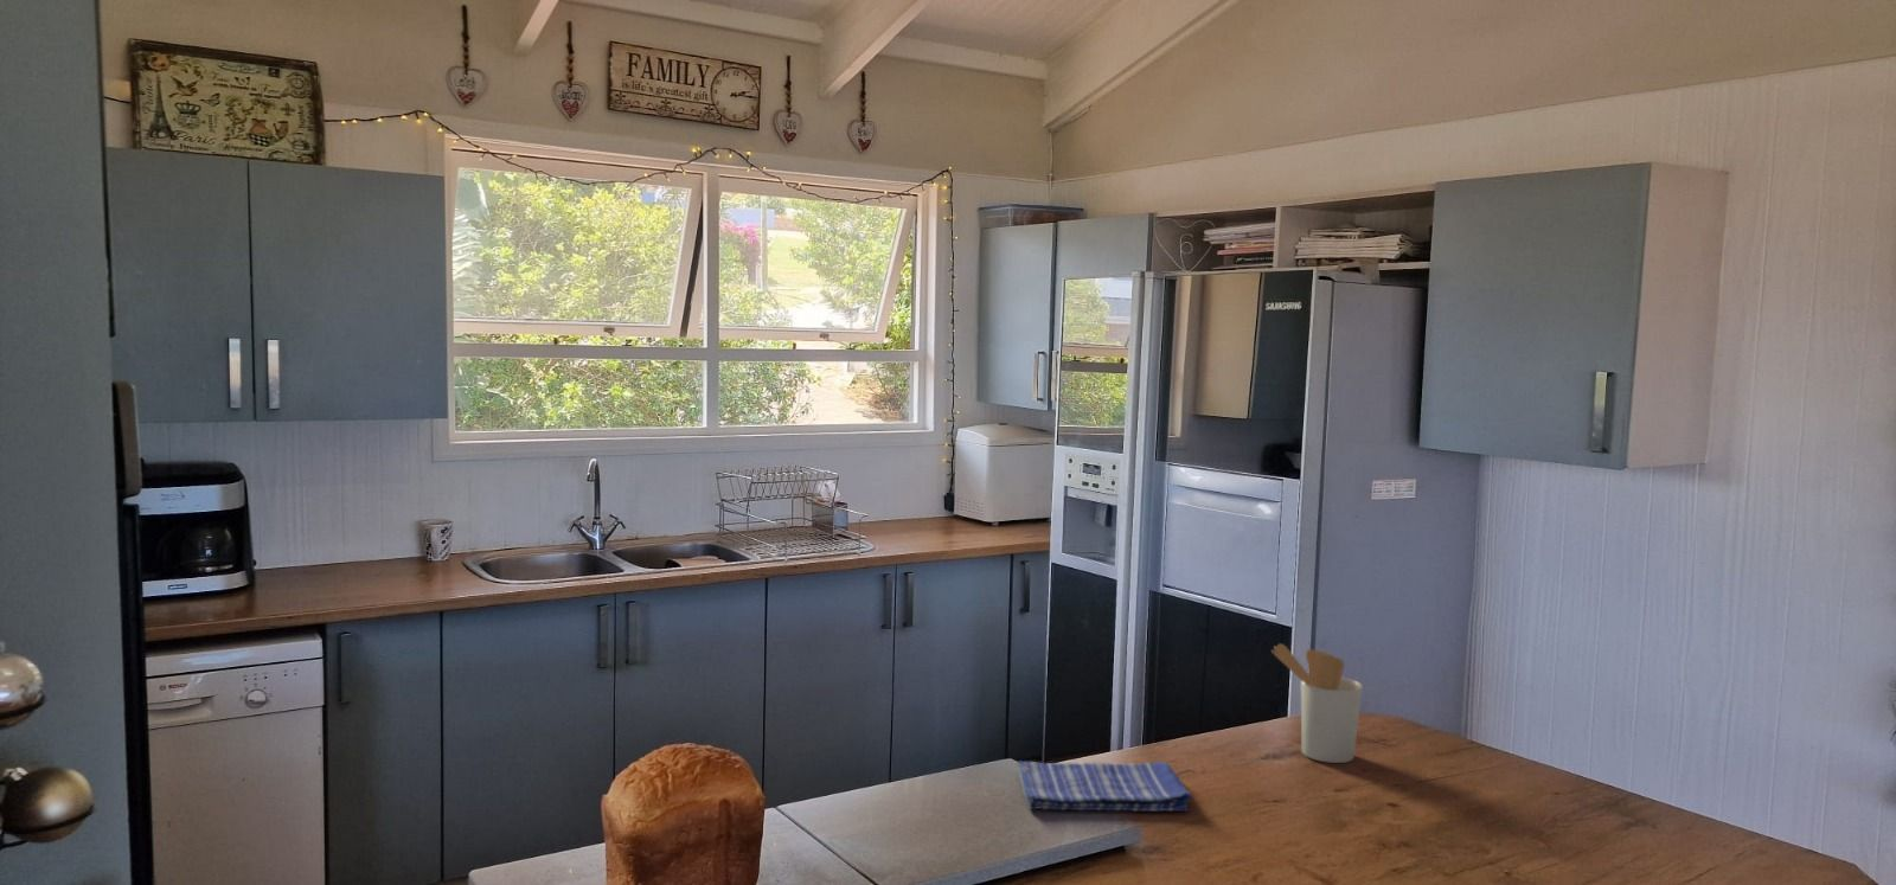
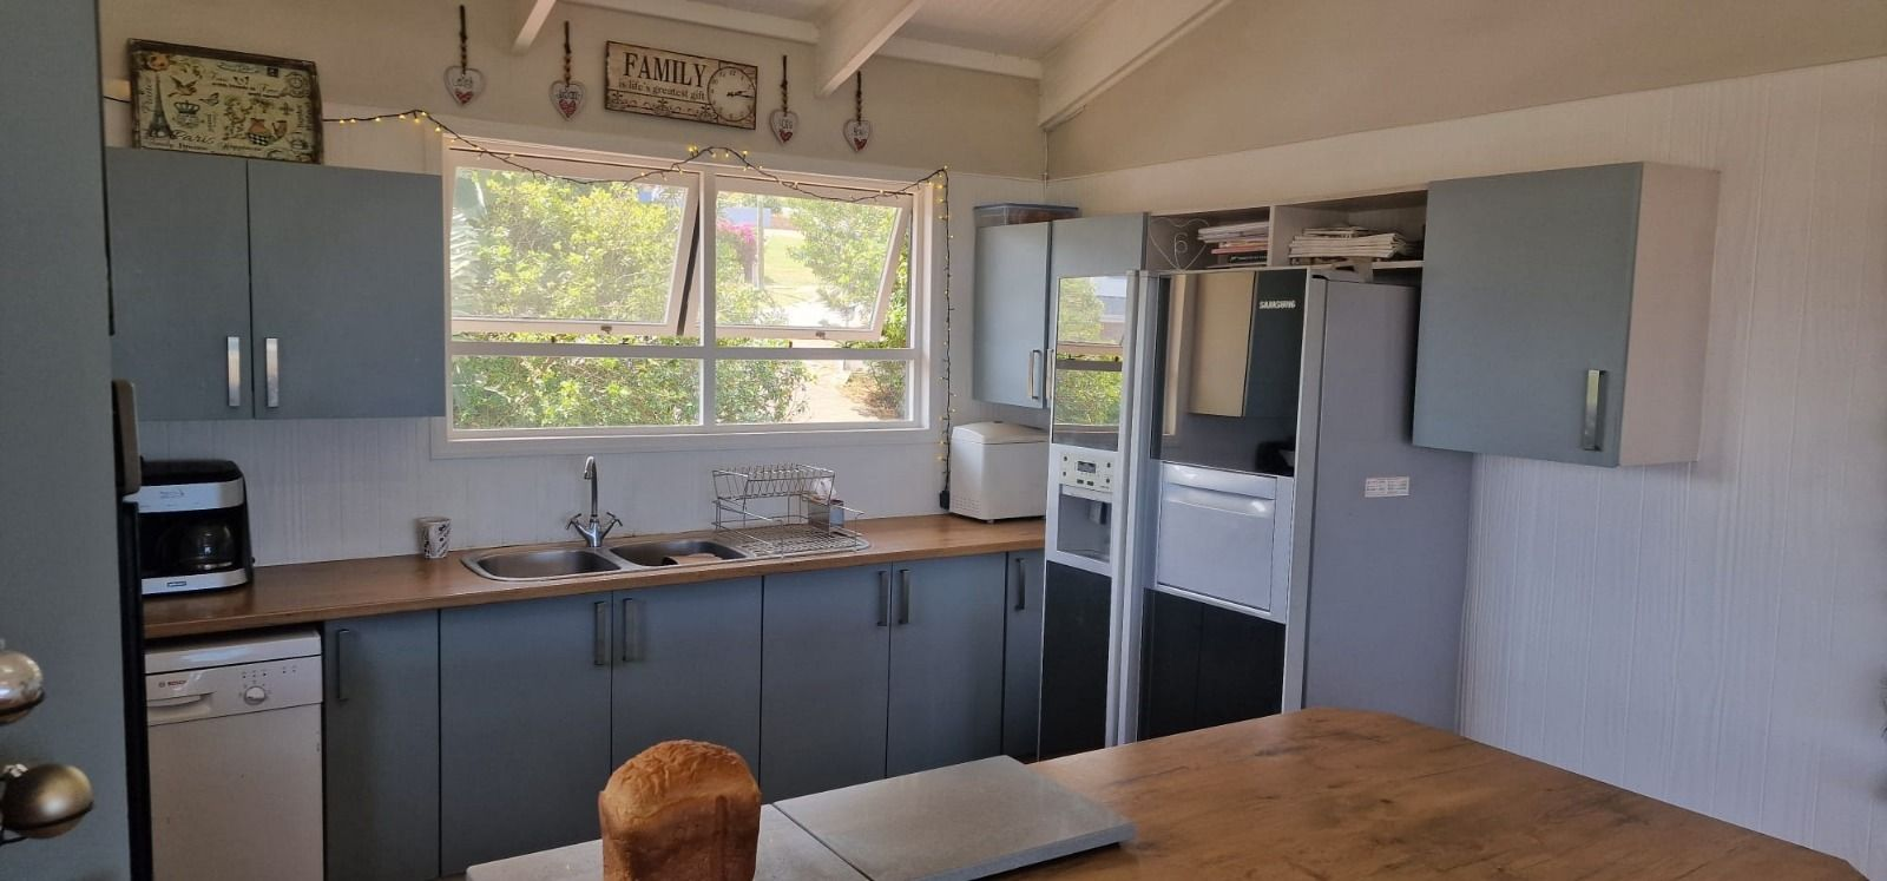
- utensil holder [1271,642,1364,764]
- dish towel [1017,760,1193,812]
